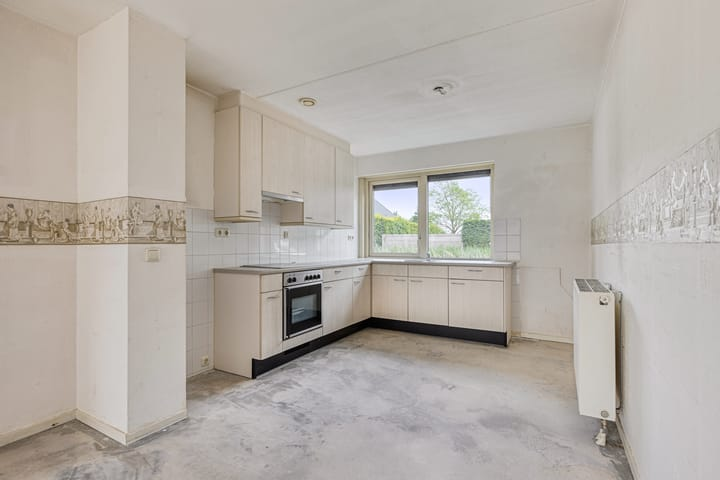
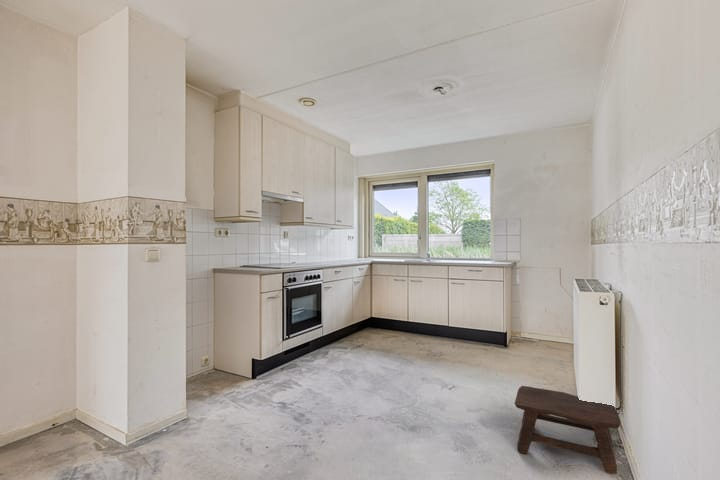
+ stool [514,385,621,475]
